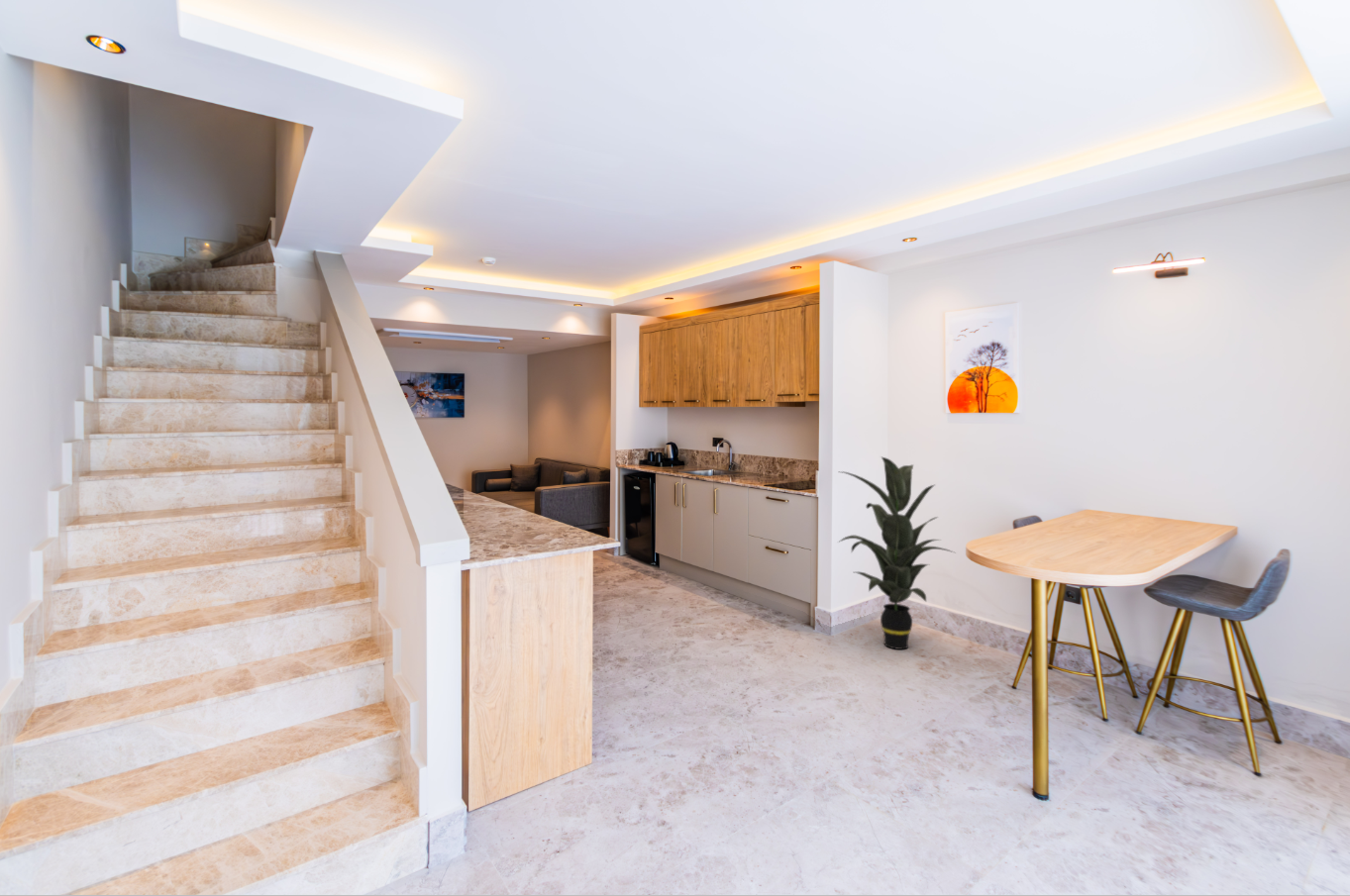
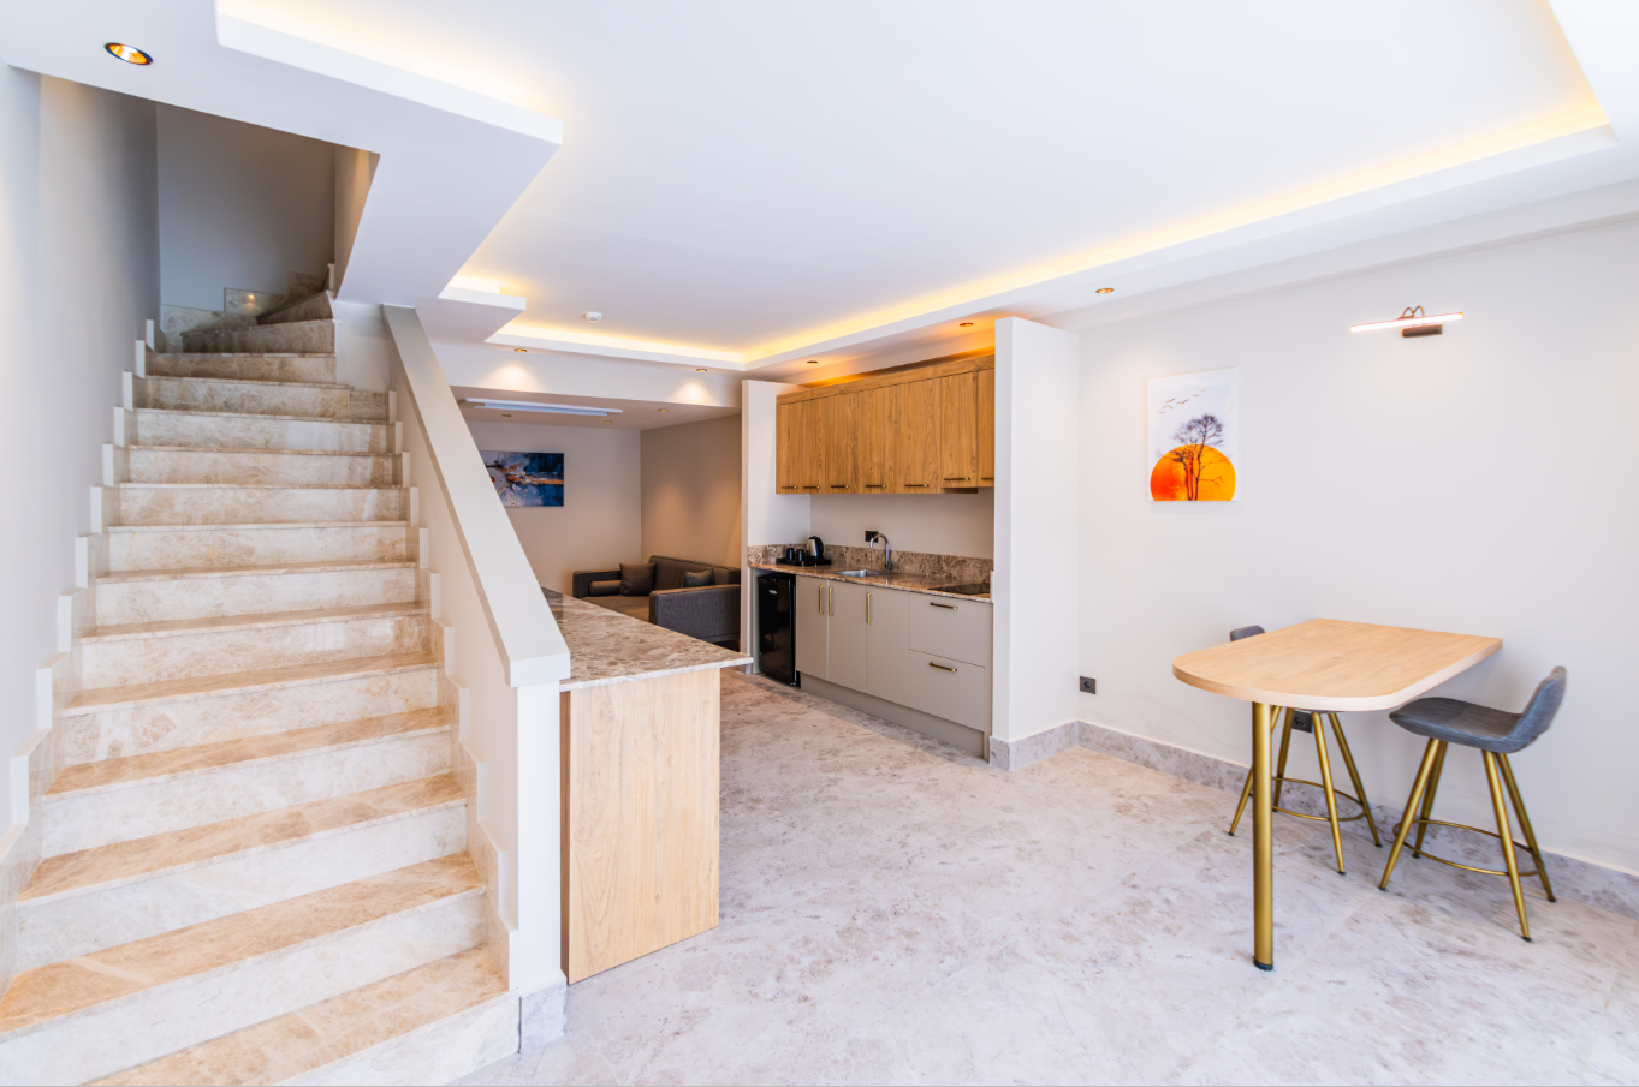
- indoor plant [837,455,958,650]
